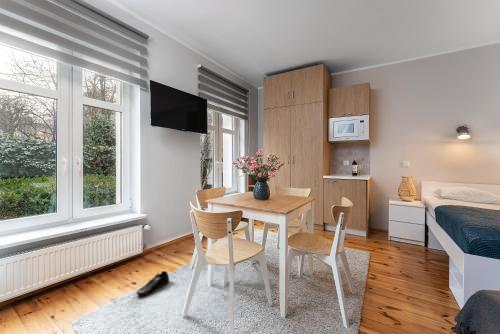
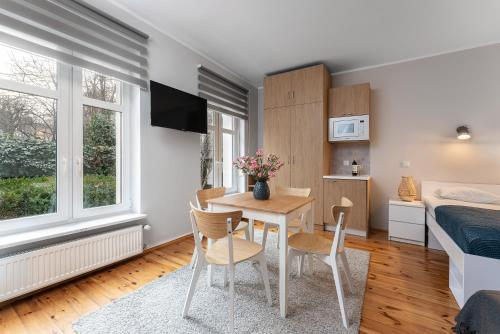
- shoe [135,270,170,296]
